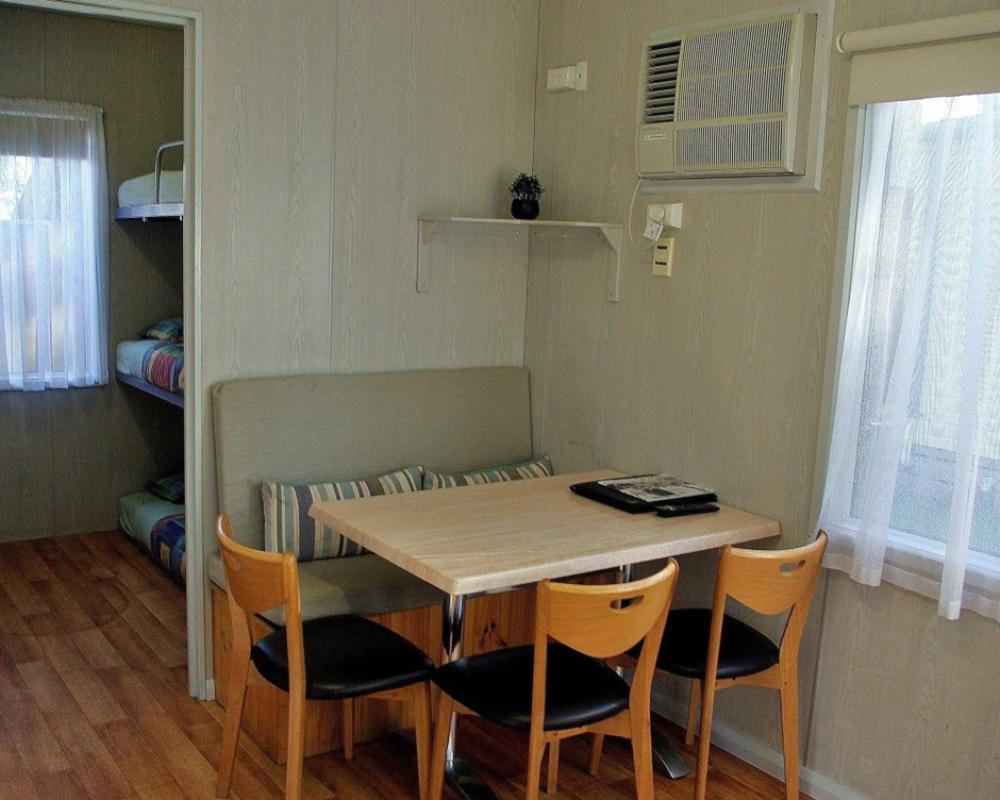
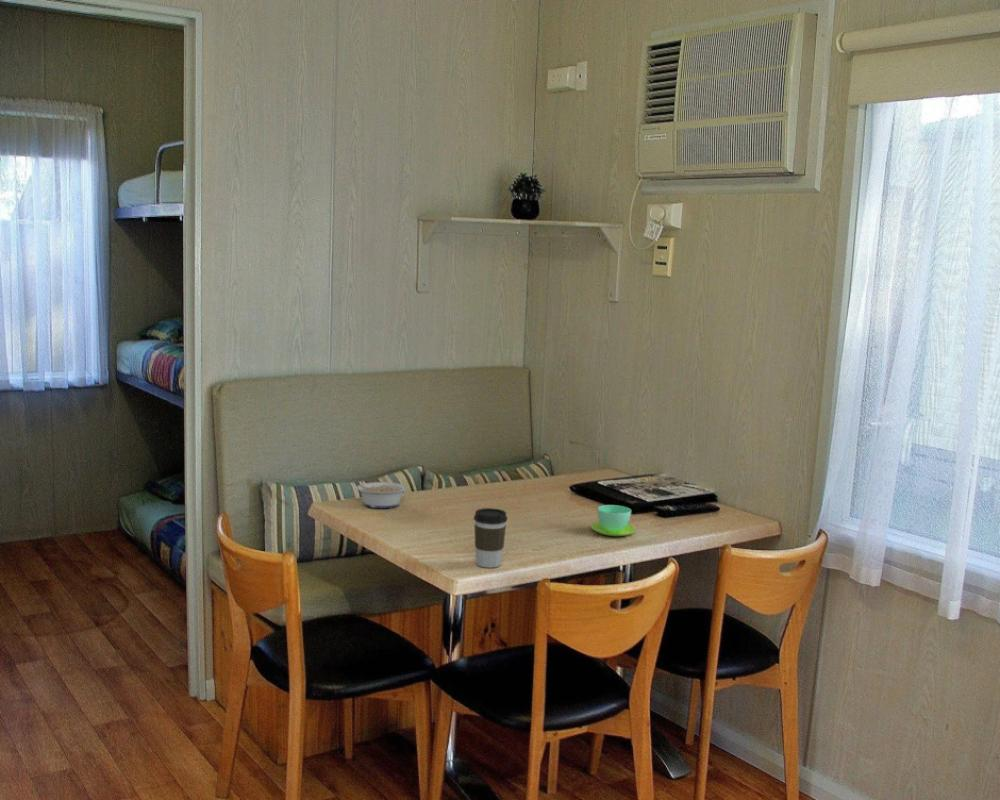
+ legume [348,479,408,509]
+ cup [590,504,637,537]
+ coffee cup [473,507,508,569]
